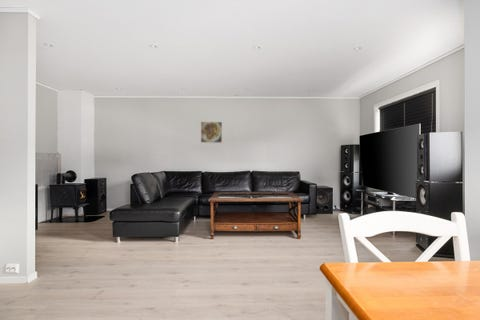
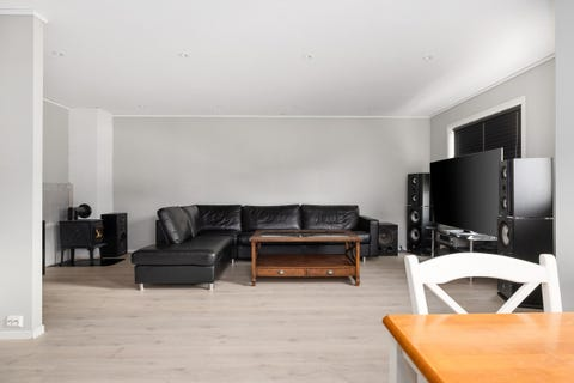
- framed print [200,121,223,144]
